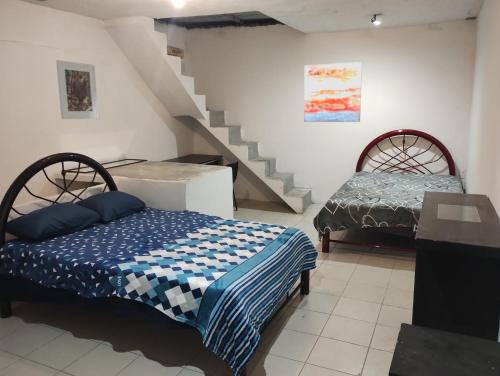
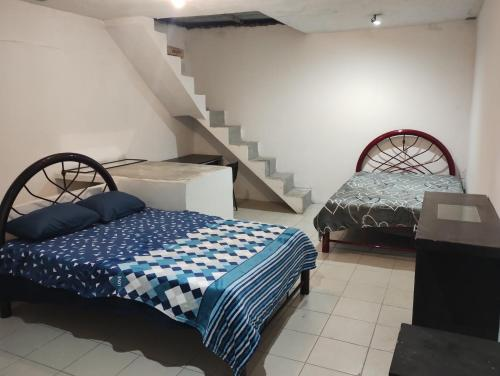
- wall art [303,61,363,123]
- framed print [55,59,99,120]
